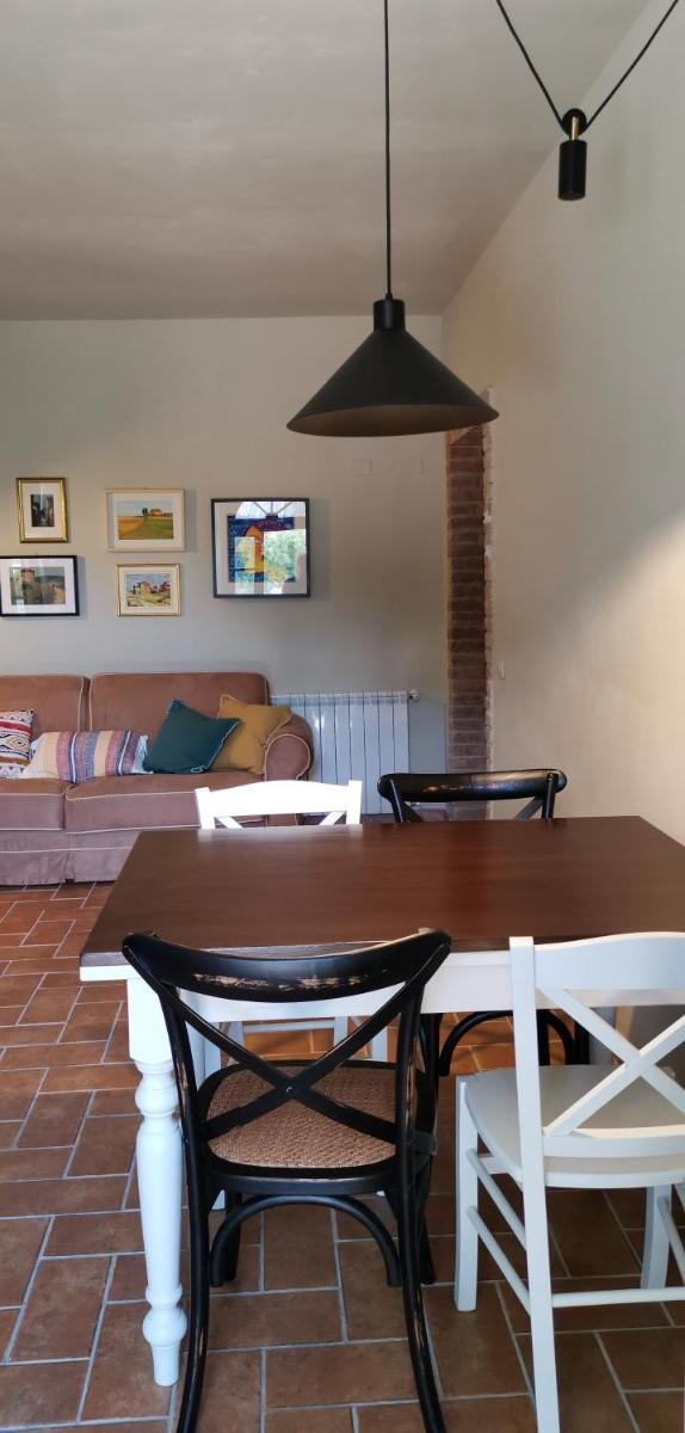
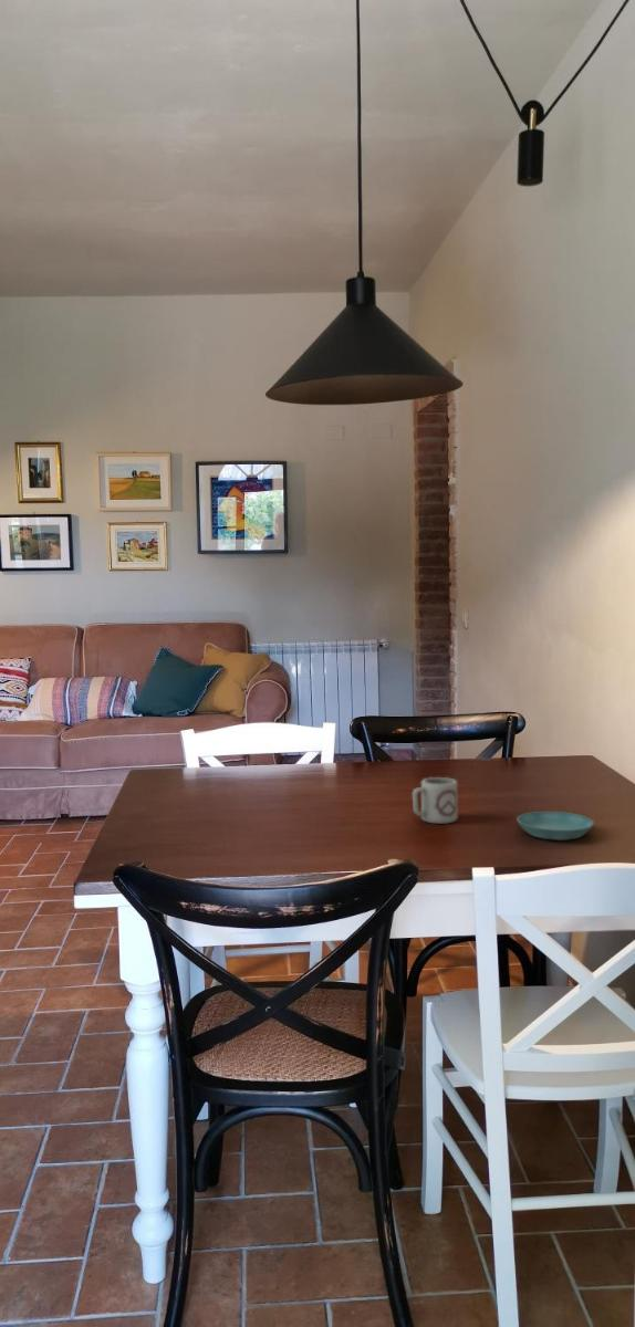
+ saucer [516,811,595,842]
+ cup [412,776,458,825]
